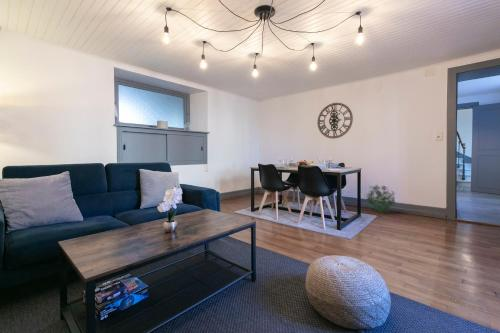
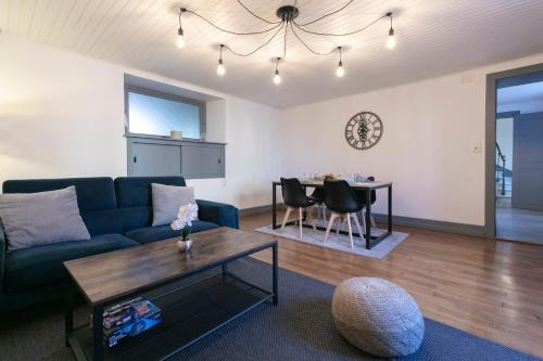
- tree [365,183,396,213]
